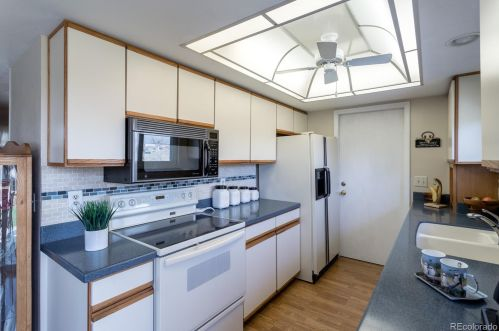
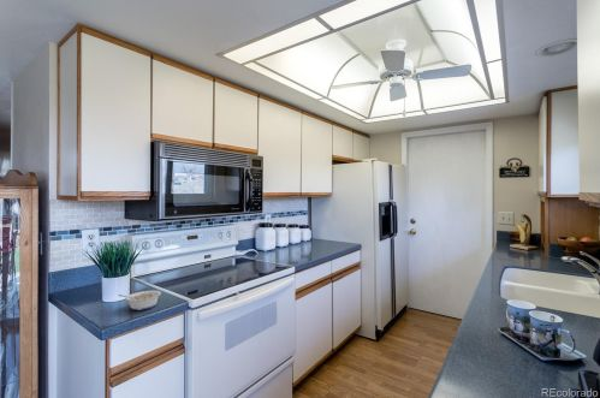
+ legume [118,290,162,311]
